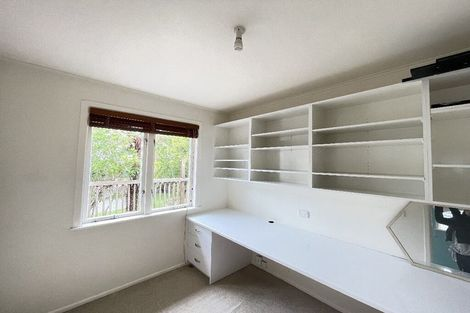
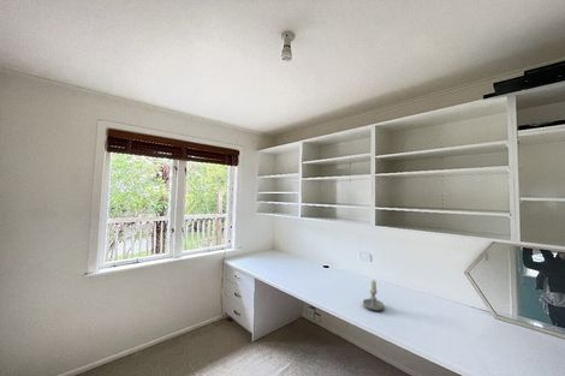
+ candle [362,277,385,311]
